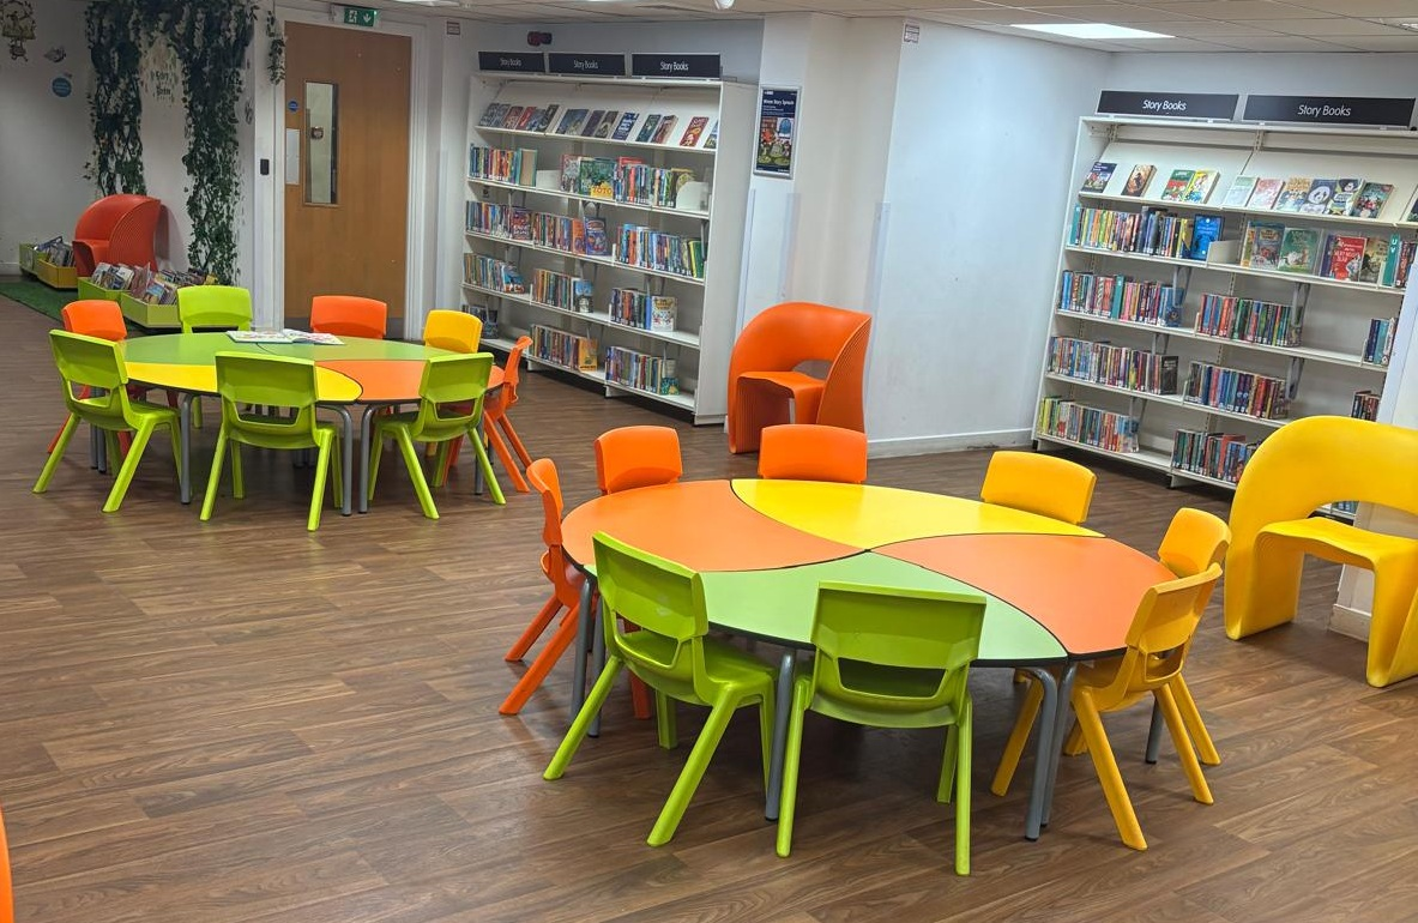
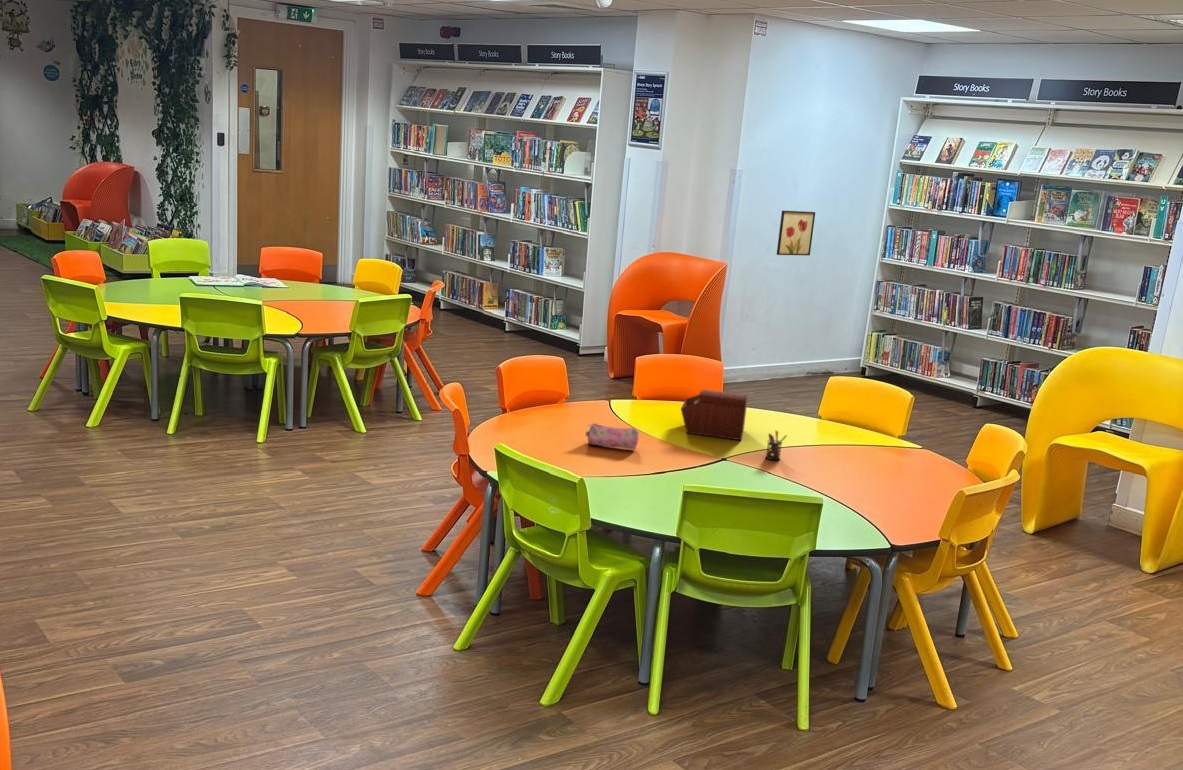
+ pencil case [584,422,640,451]
+ wall art [776,210,816,256]
+ sewing box [680,388,749,441]
+ pen holder [765,429,788,461]
